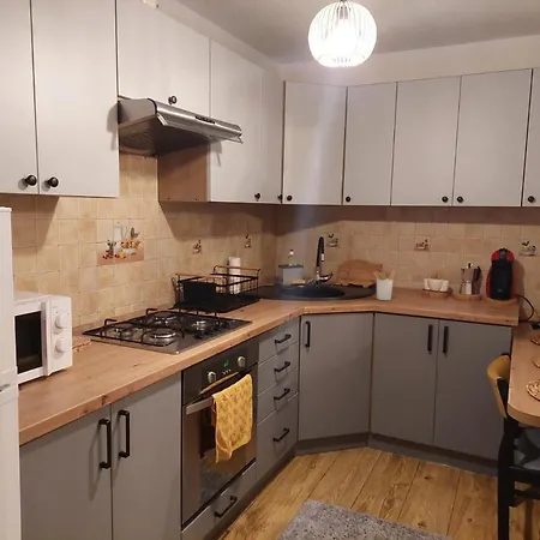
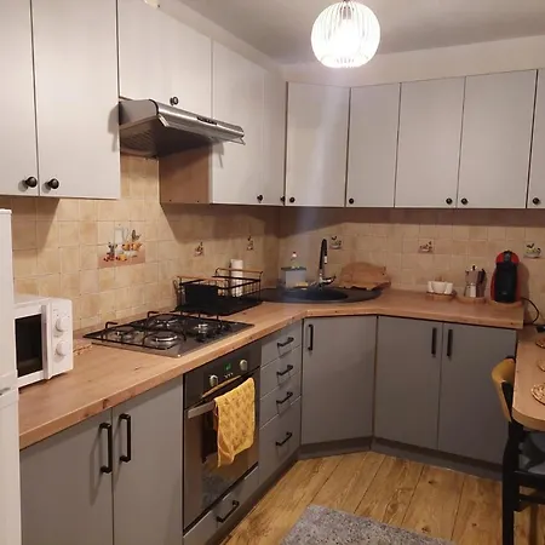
- utensil holder [372,269,397,301]
